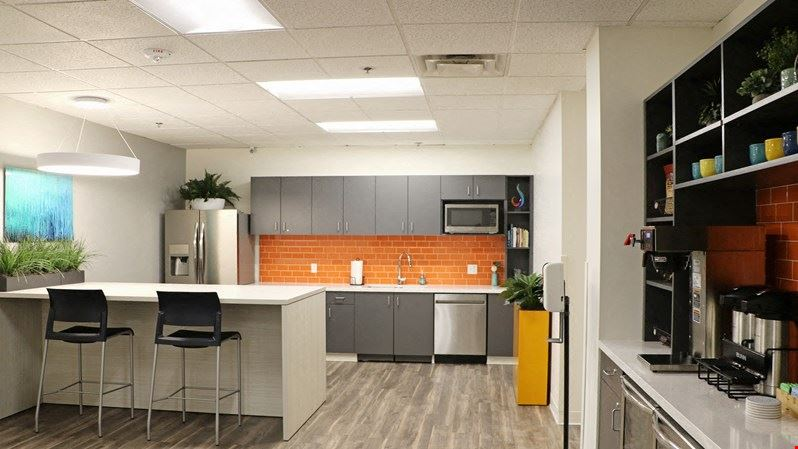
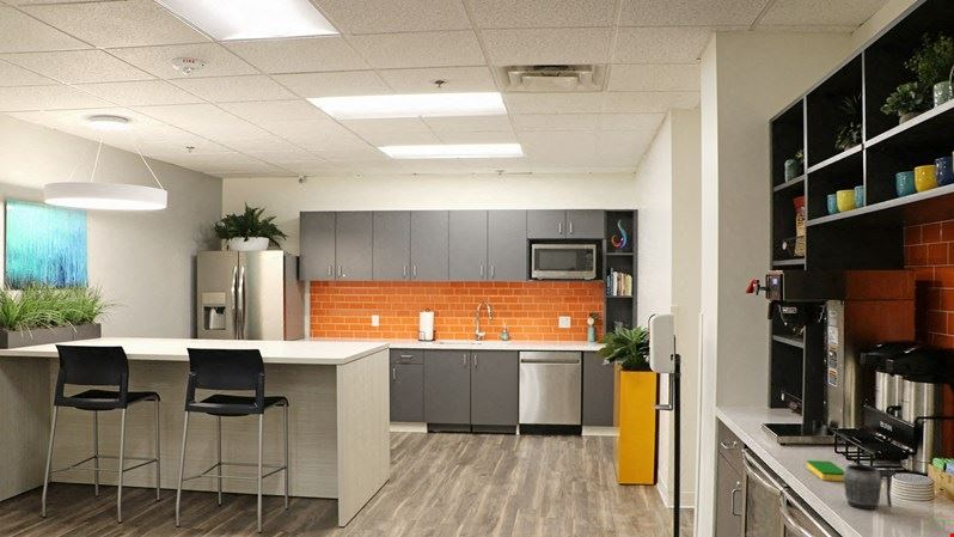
+ mug [843,464,897,511]
+ dish sponge [806,459,845,482]
